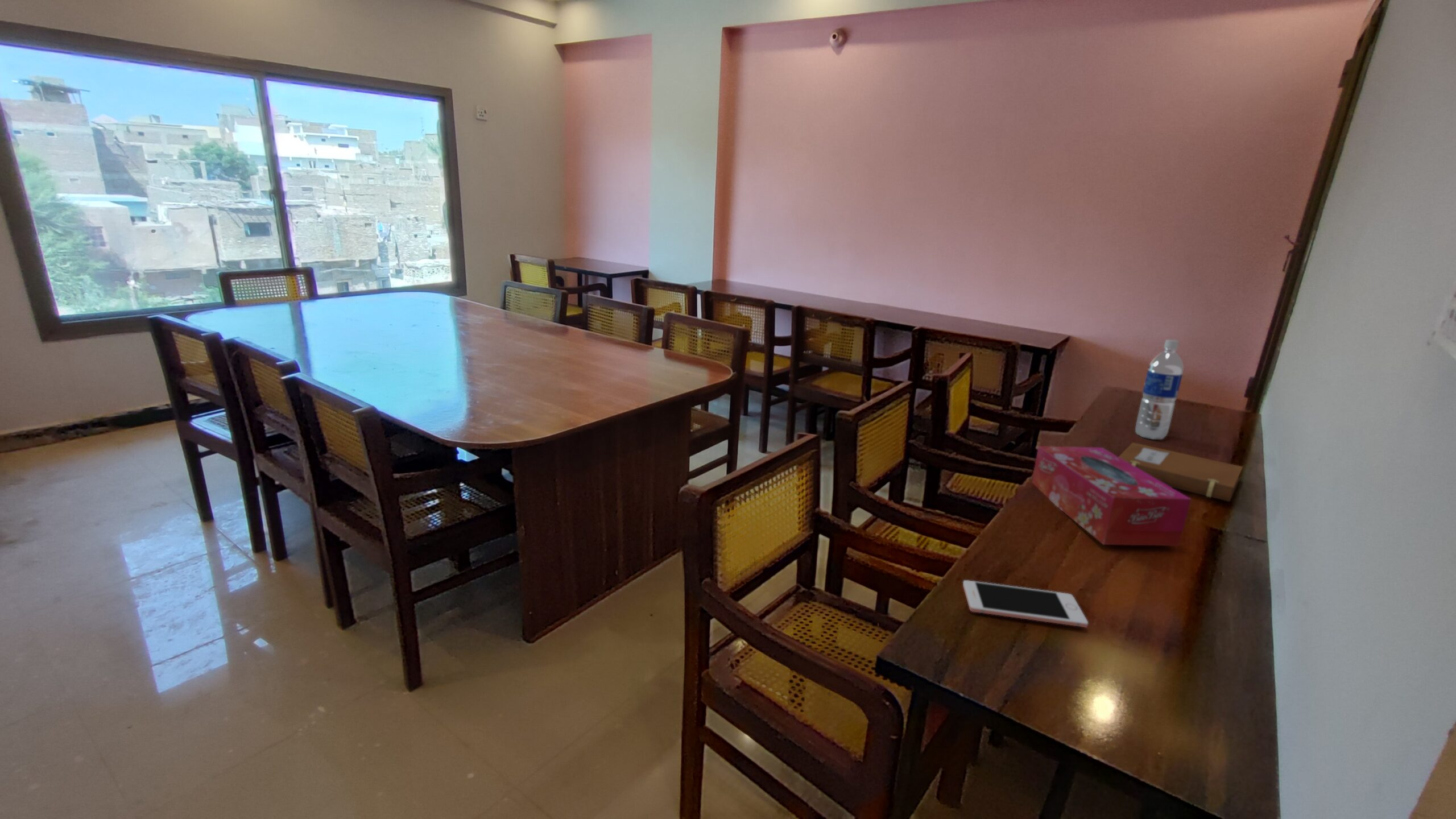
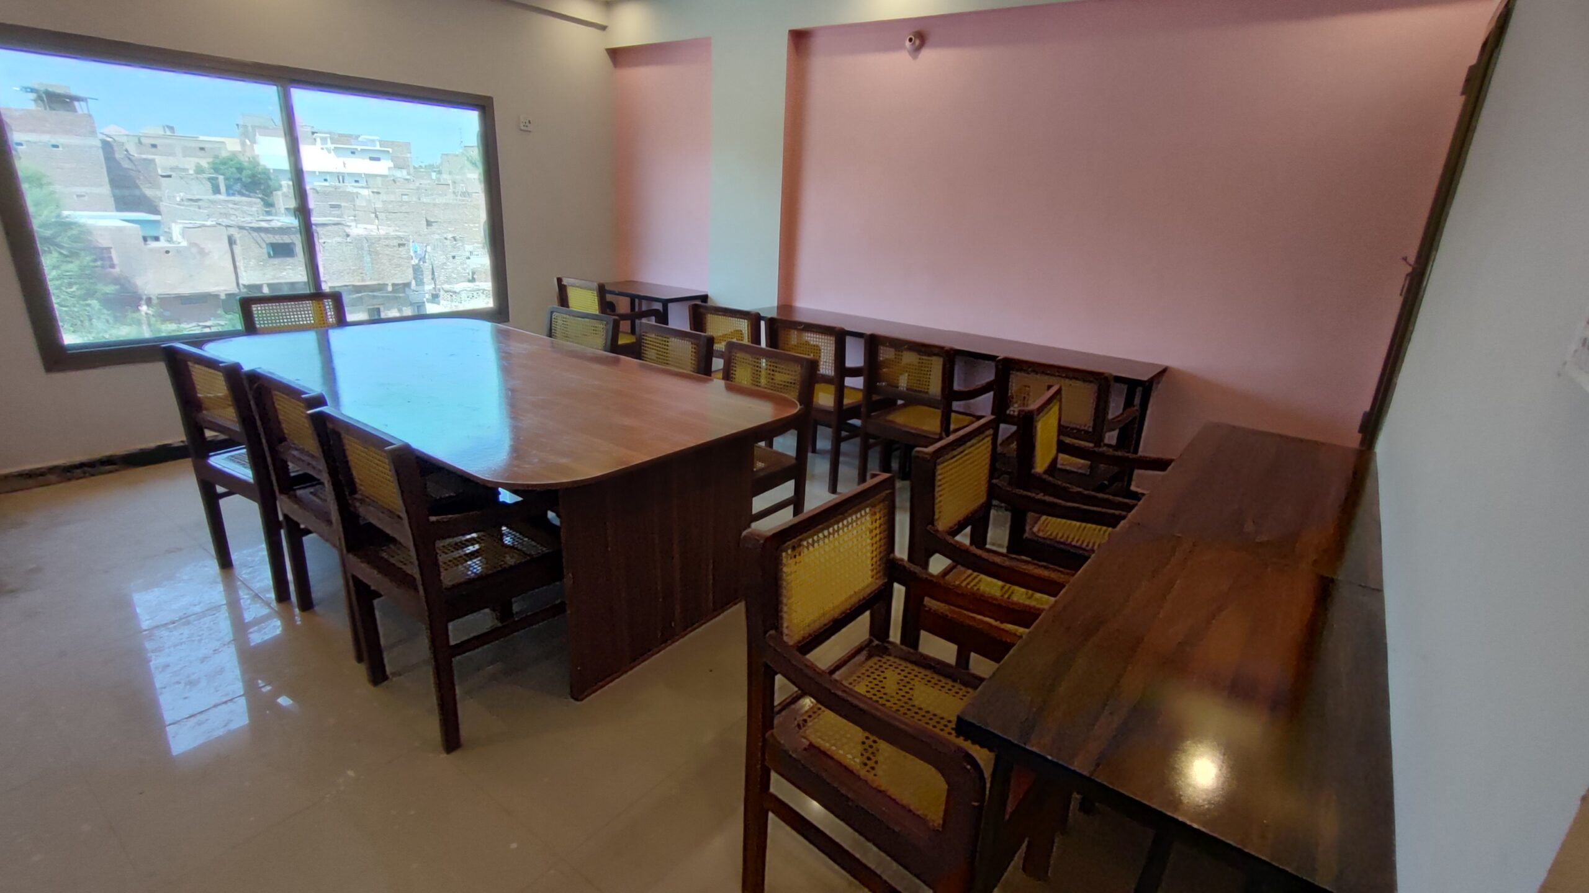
- tissue box [1031,445,1192,547]
- water bottle [1135,339,1184,440]
- cell phone [962,580,1089,628]
- notebook [1118,442,1243,502]
